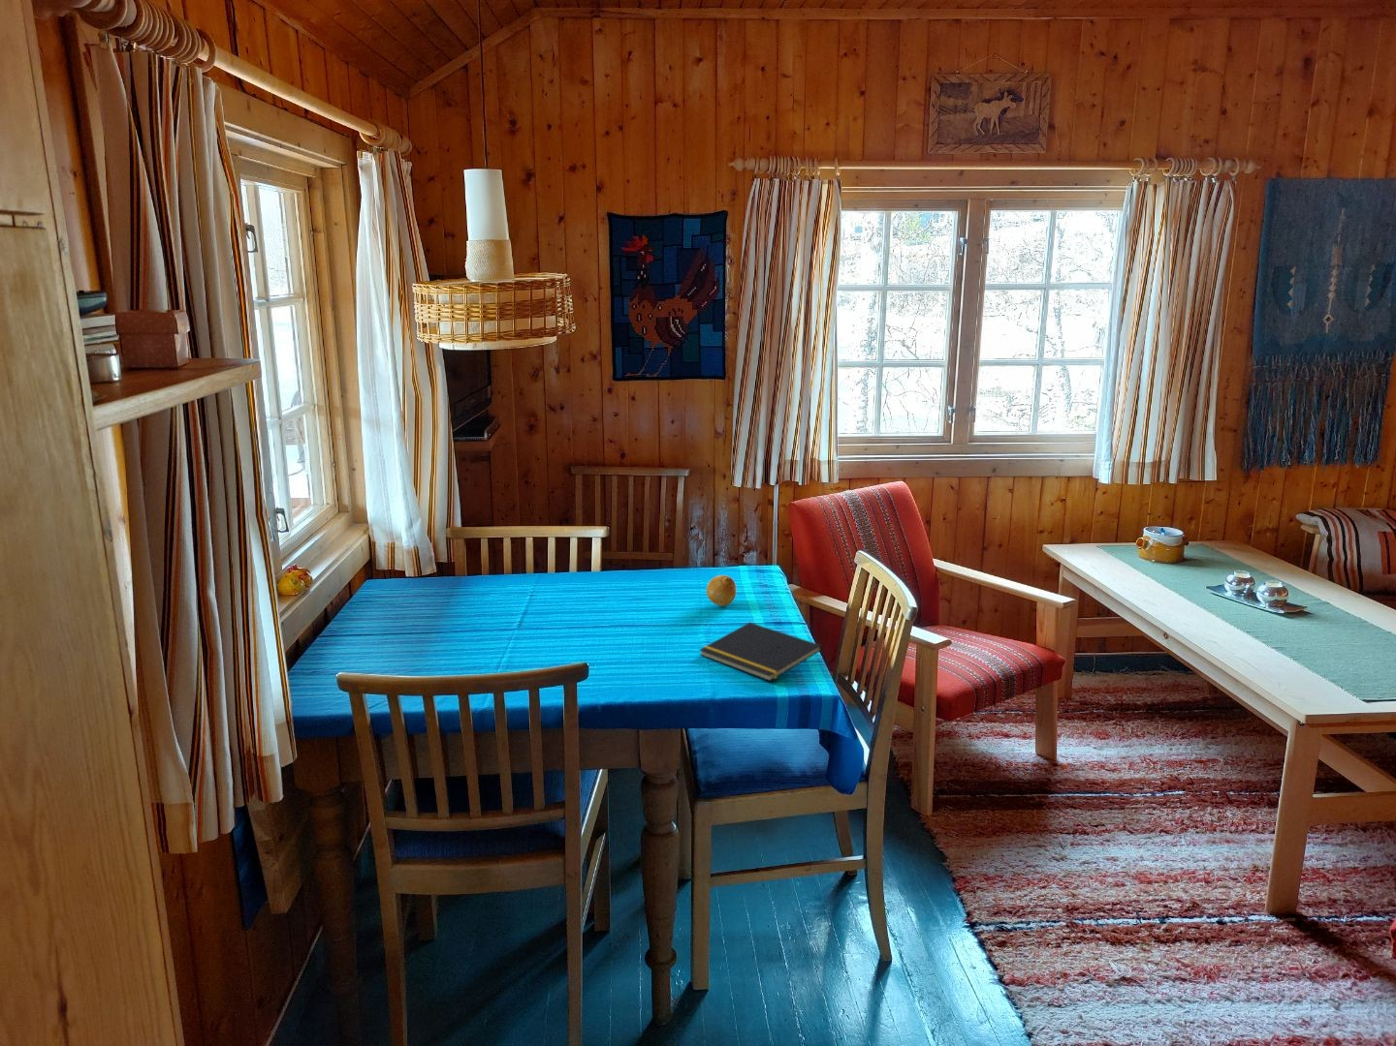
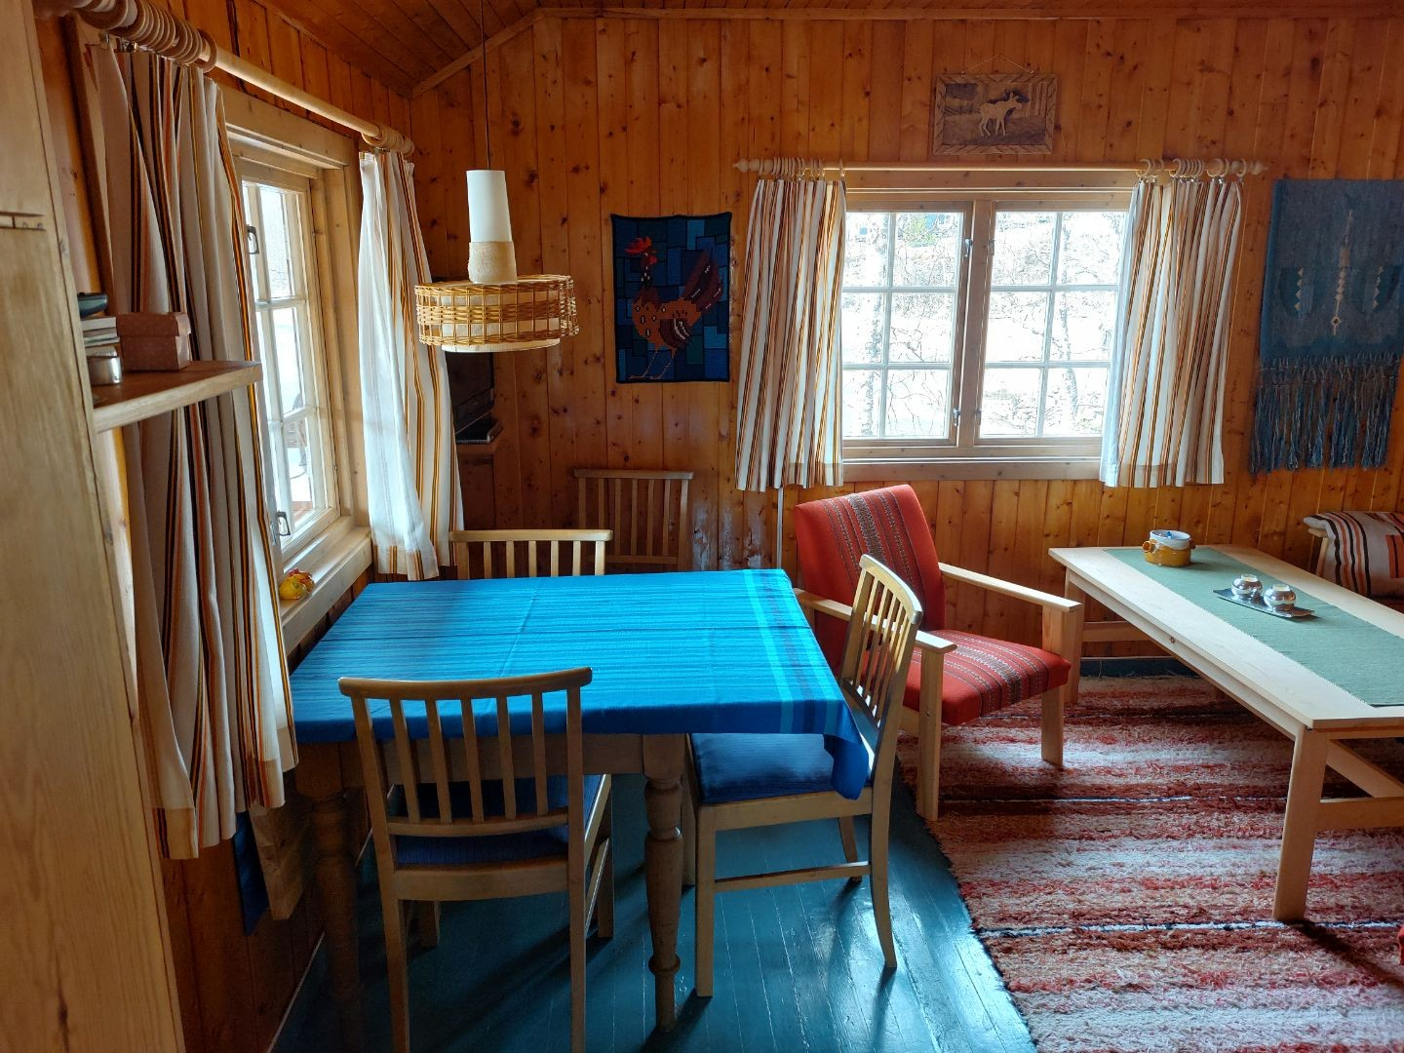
- fruit [706,575,736,608]
- notepad [698,621,823,682]
